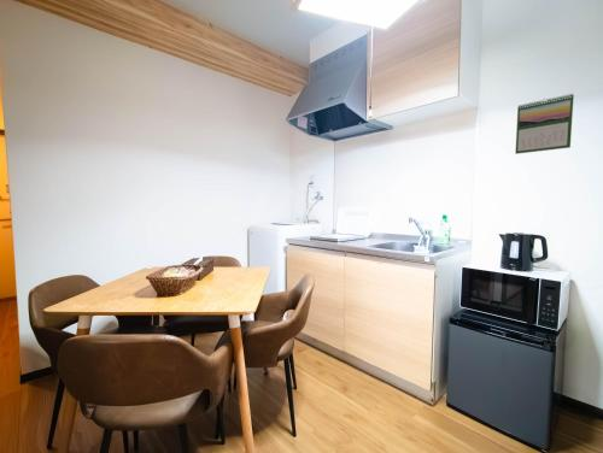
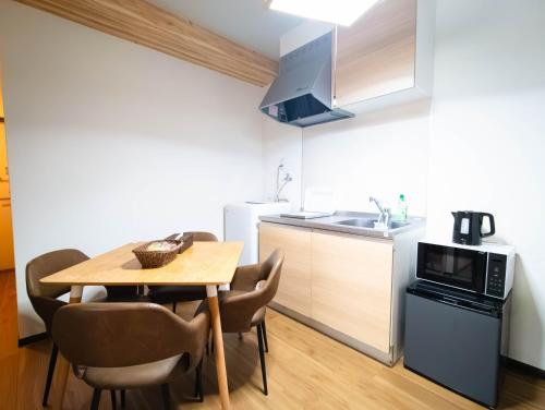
- calendar [514,93,575,155]
